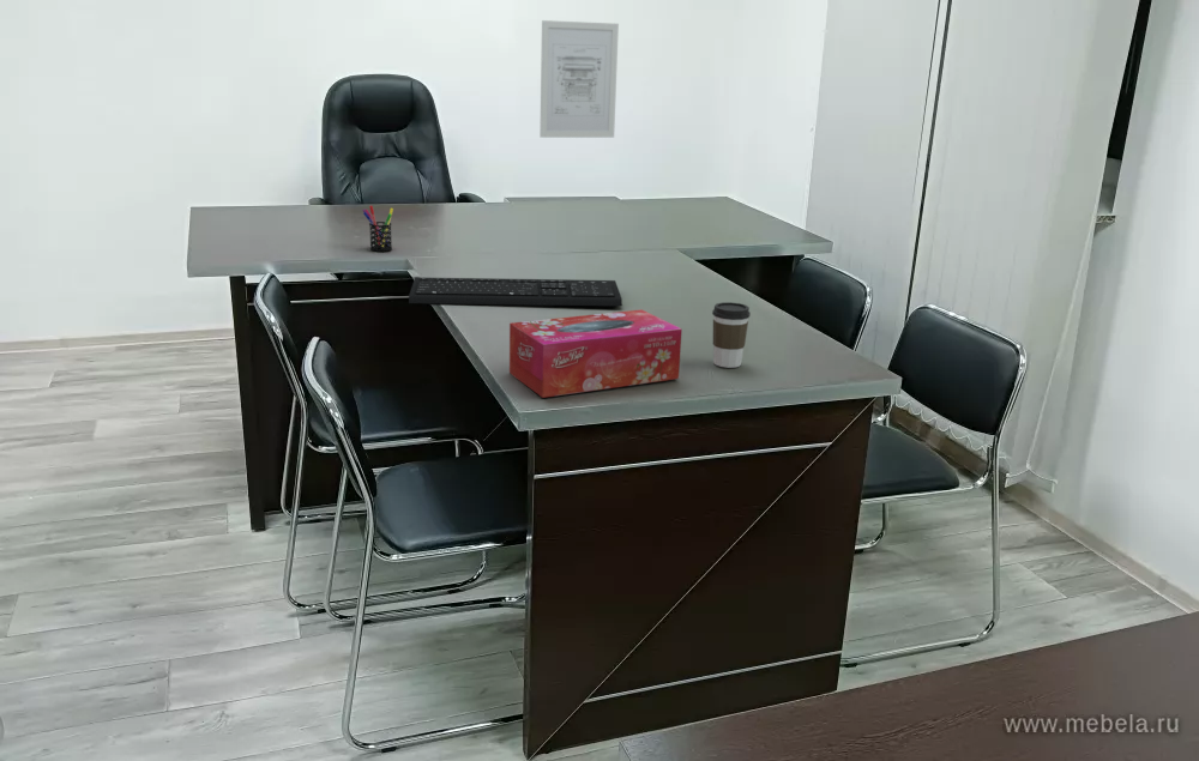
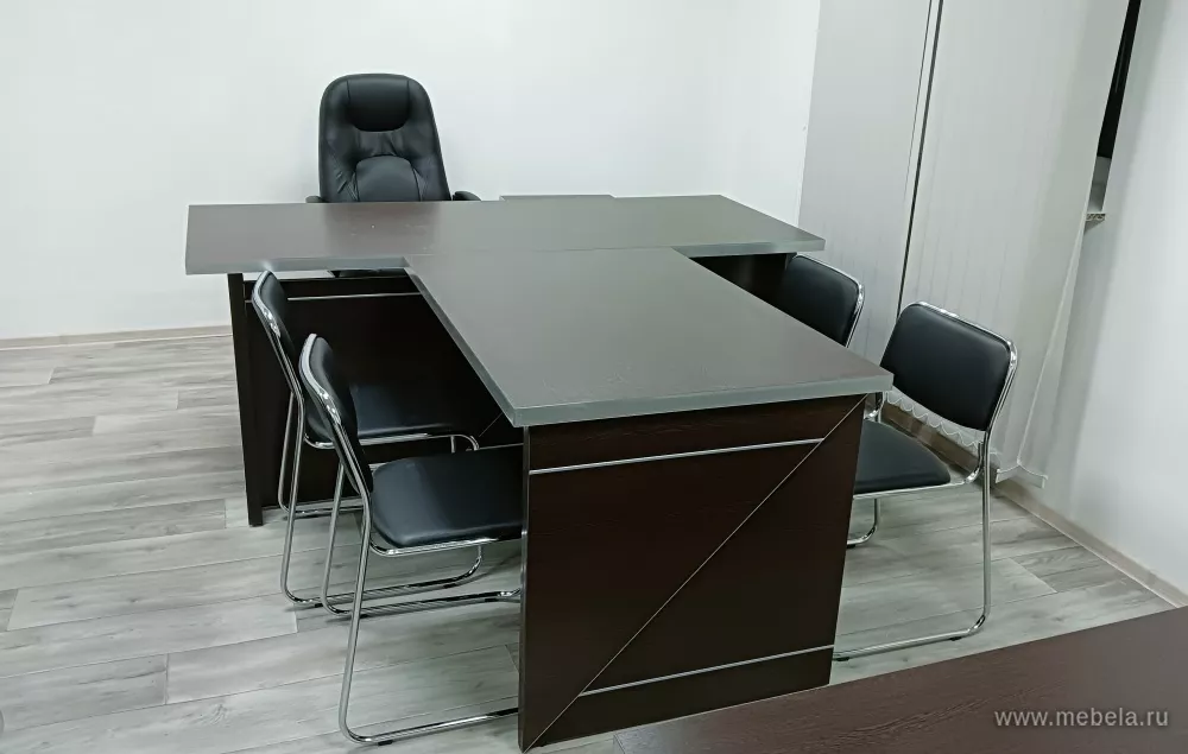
- keyboard [408,276,623,307]
- tissue box [508,308,683,399]
- pen holder [362,205,394,253]
- coffee cup [711,301,752,369]
- wall art [538,19,620,139]
